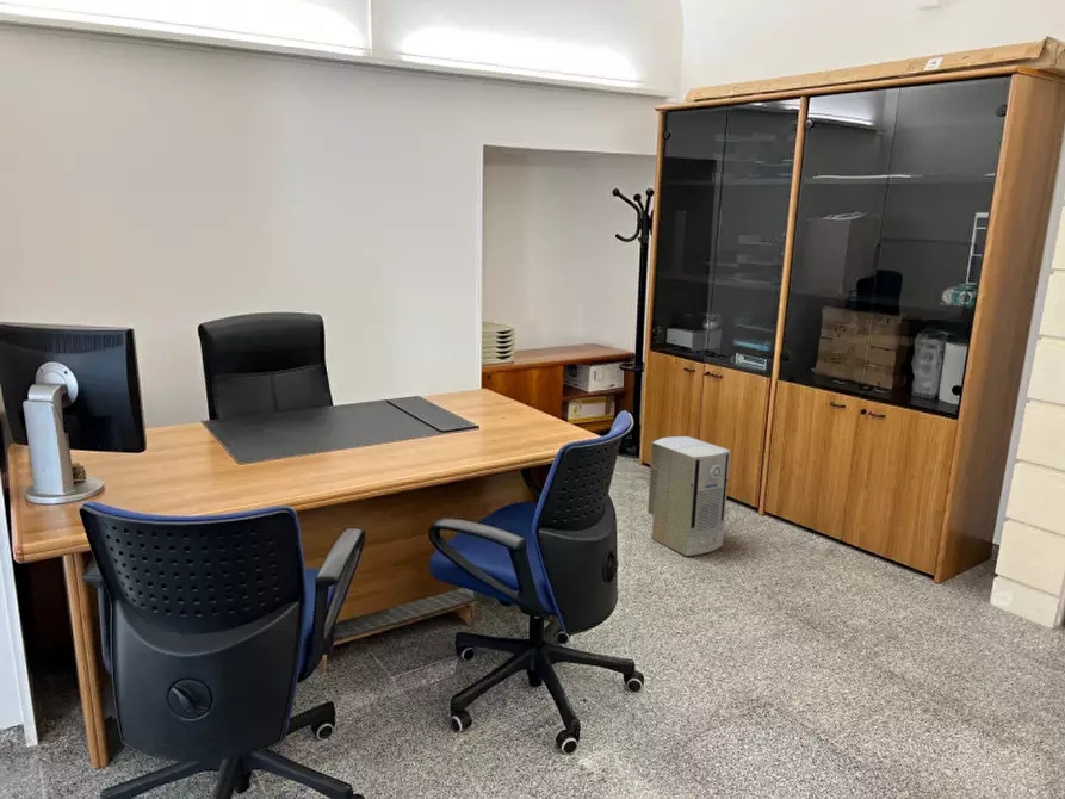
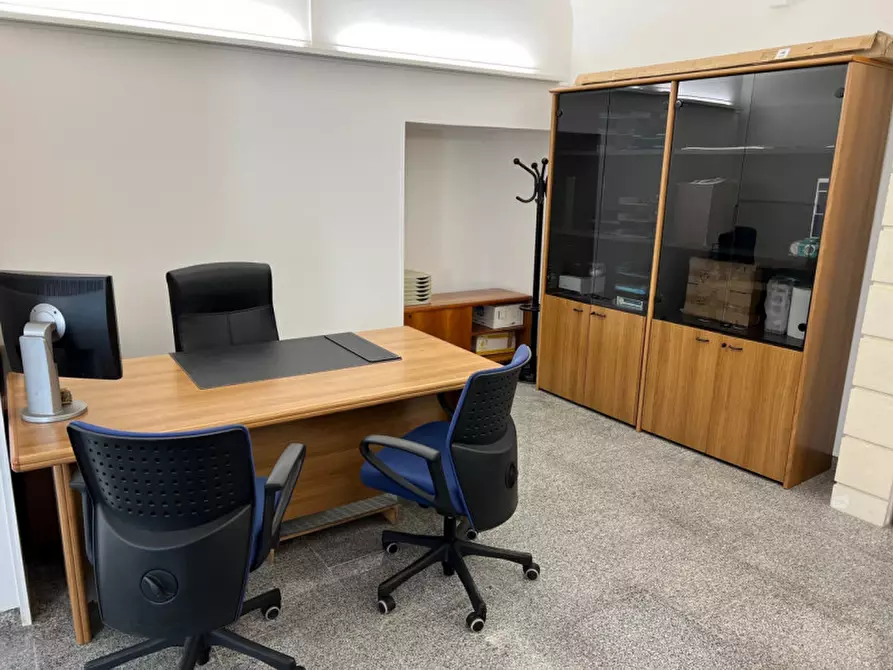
- air purifier [646,435,731,557]
